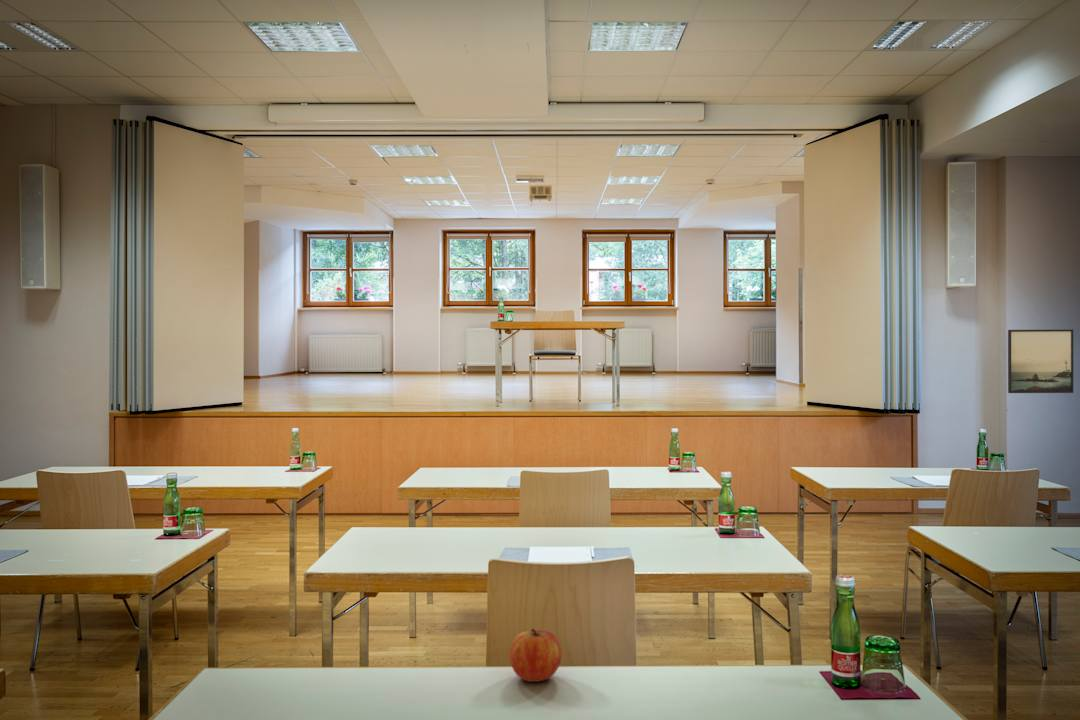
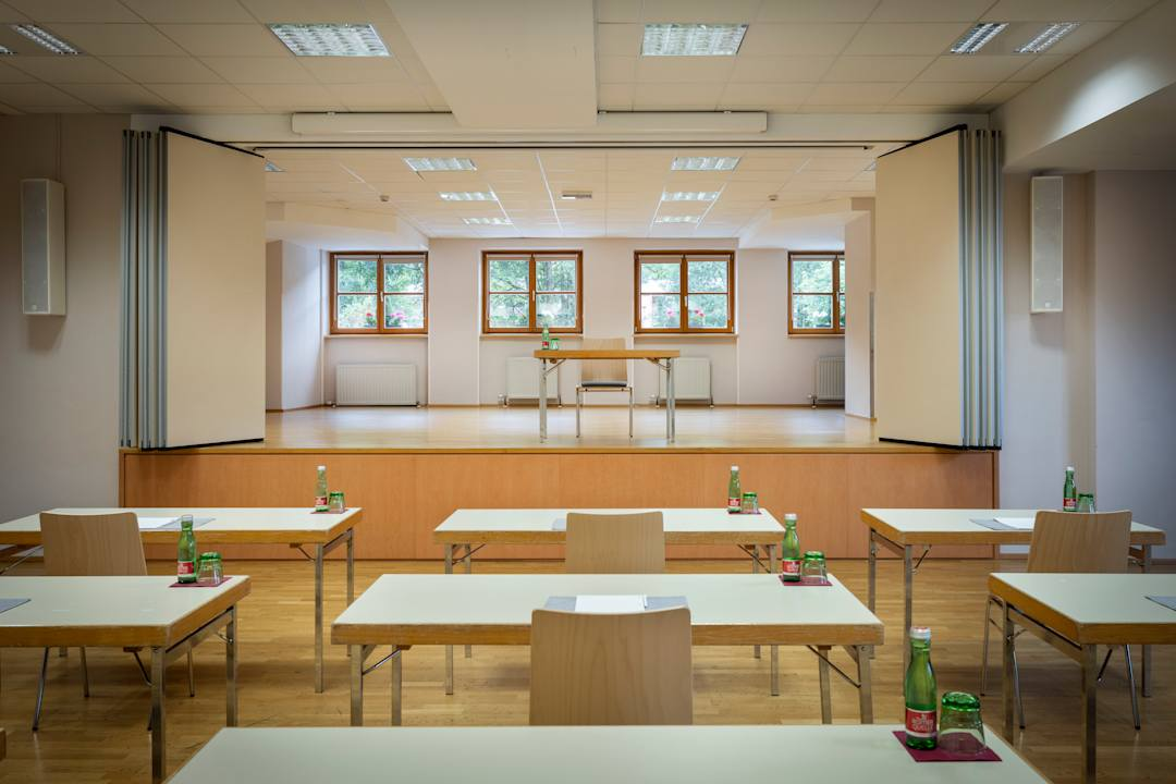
- projector [528,184,553,208]
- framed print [1007,329,1074,394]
- apple [509,628,562,683]
